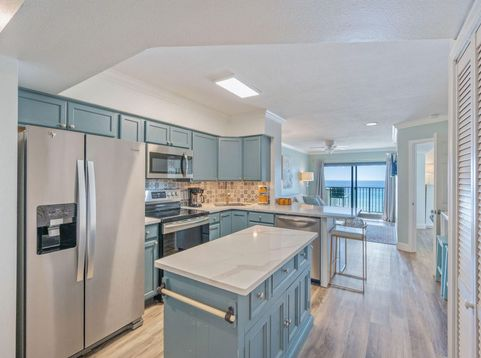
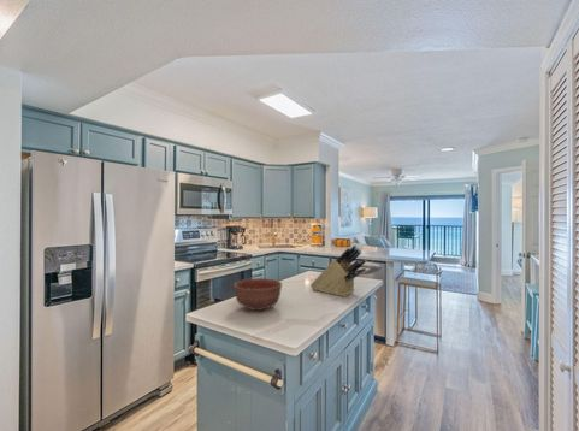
+ bowl [232,277,283,312]
+ knife block [309,243,368,297]
